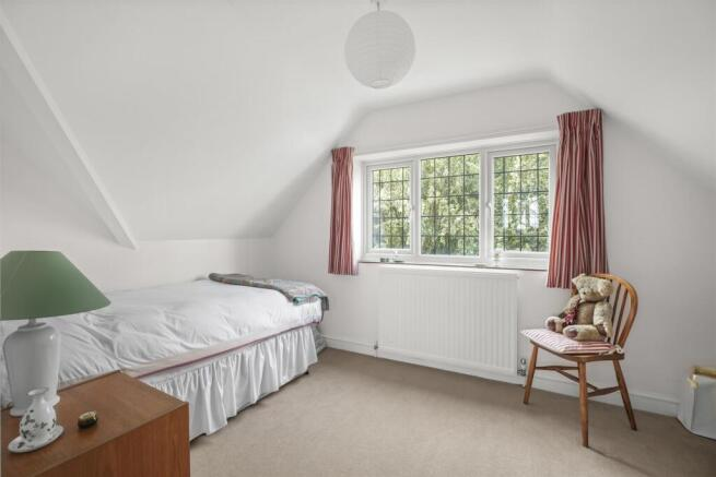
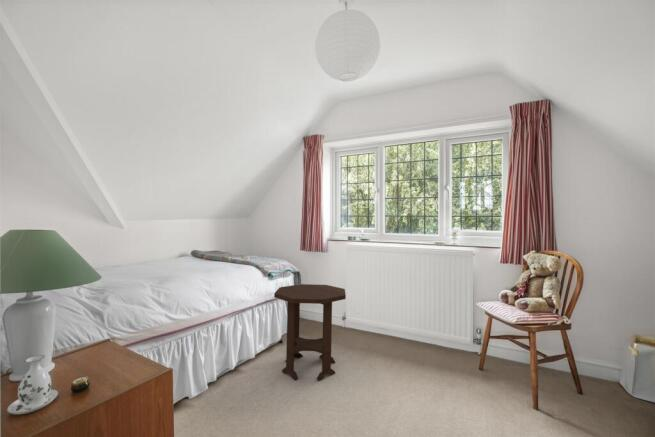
+ side table [273,283,347,381]
